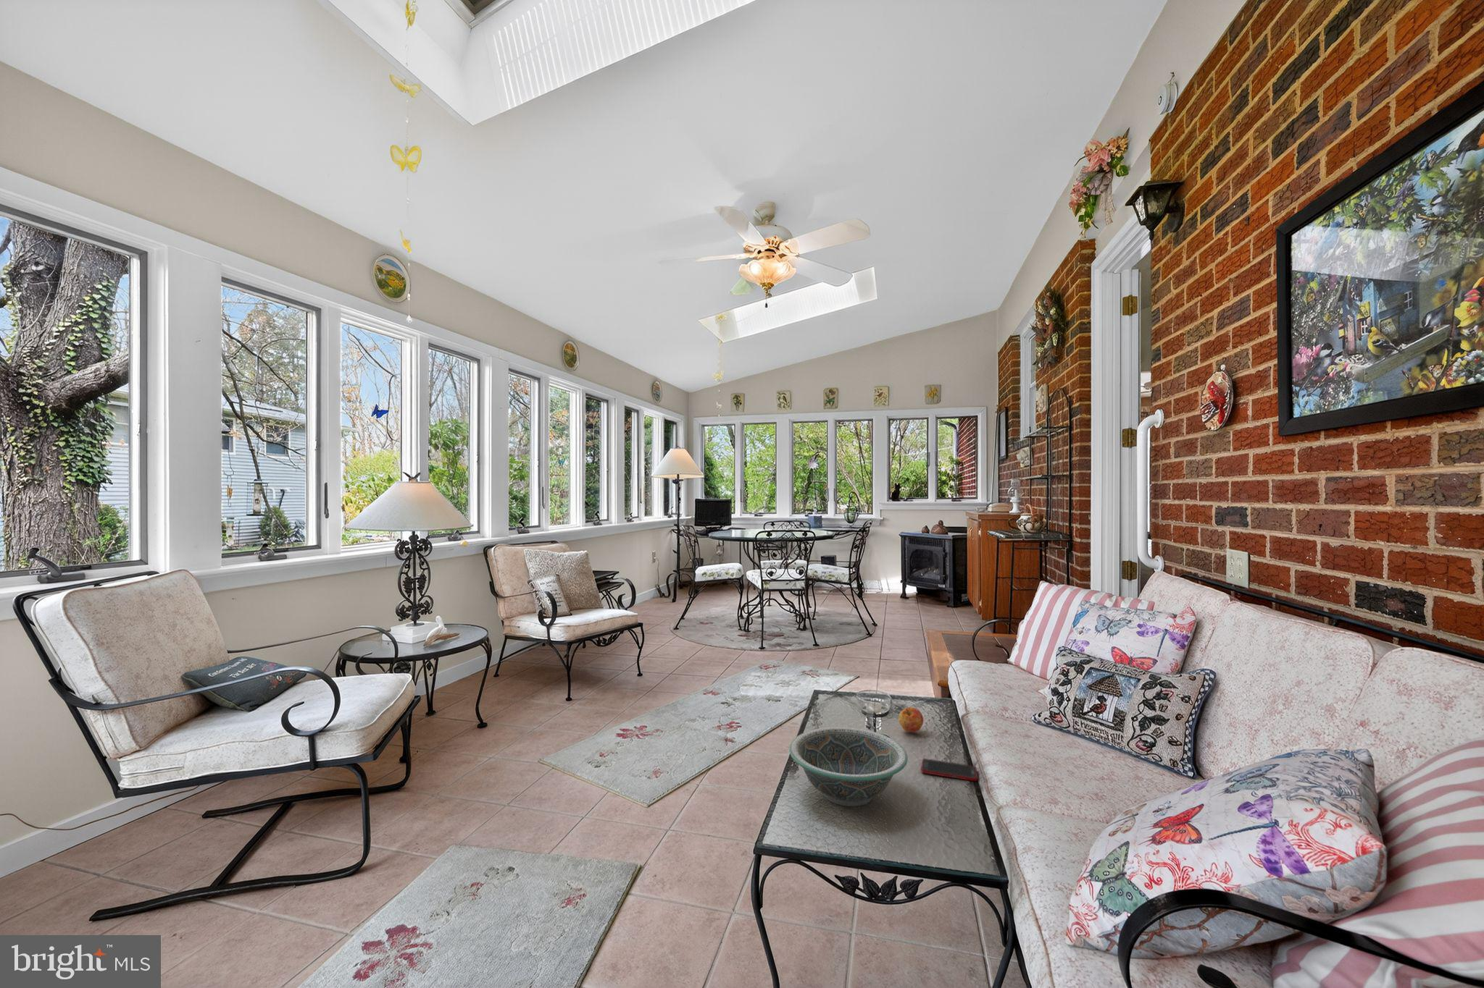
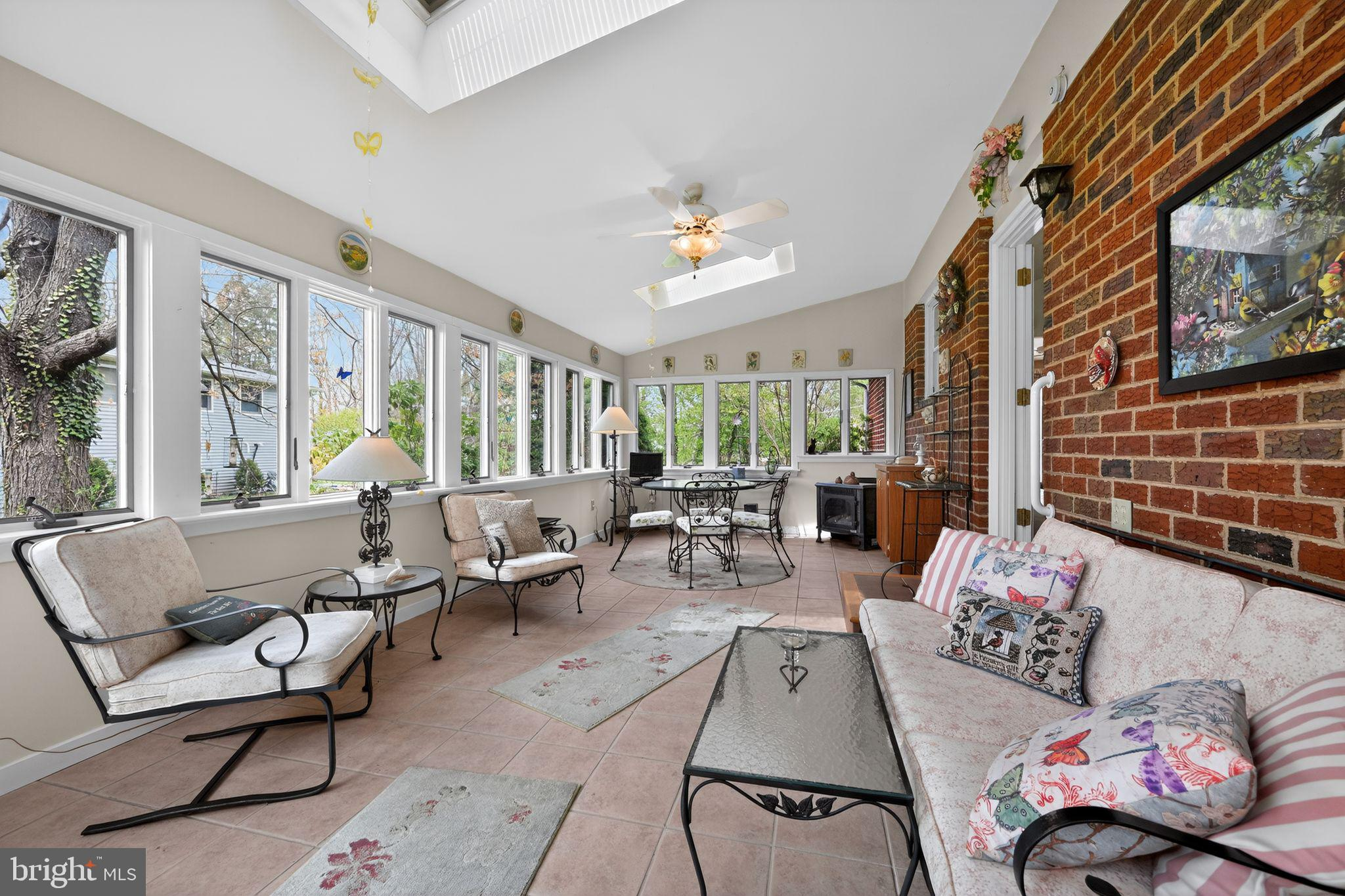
- decorative bowl [789,726,908,807]
- apple [898,707,924,732]
- cell phone [920,758,979,782]
